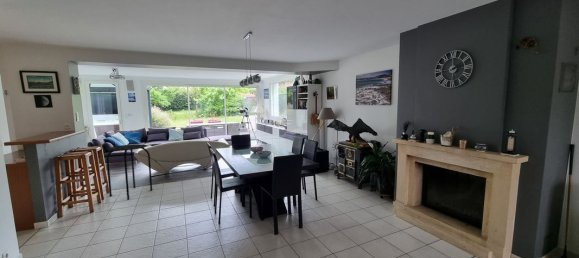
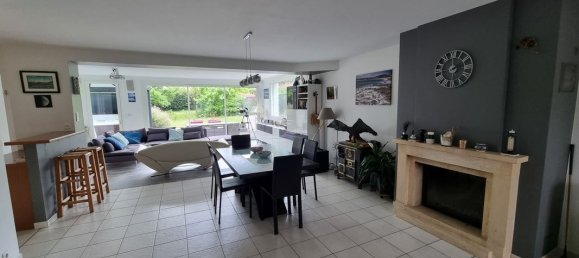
- stool [106,143,153,200]
